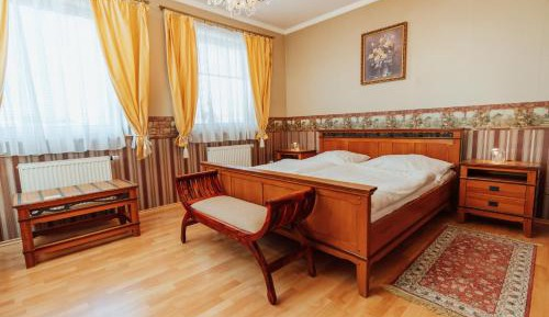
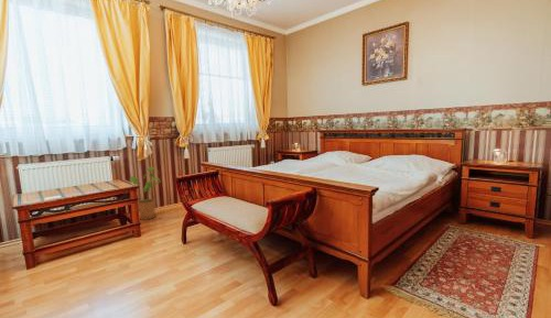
+ house plant [128,166,162,221]
